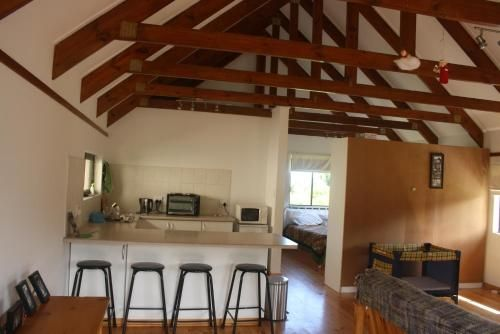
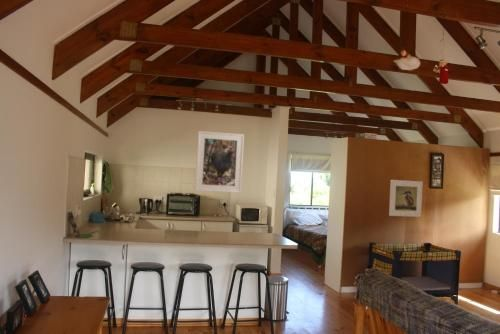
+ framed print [388,179,424,218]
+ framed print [194,130,245,194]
